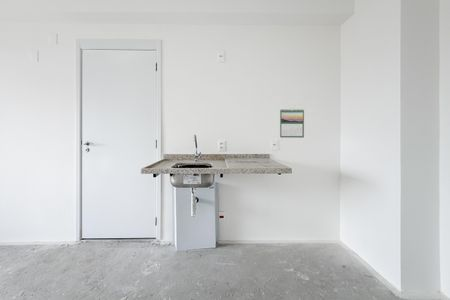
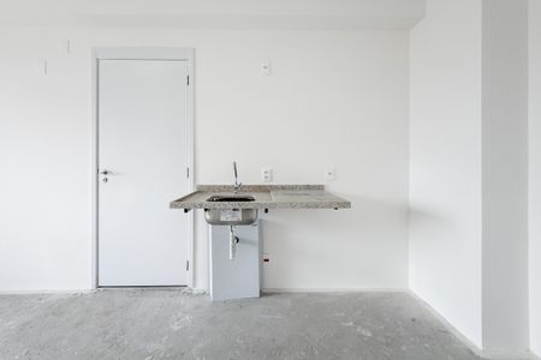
- calendar [279,108,305,139]
